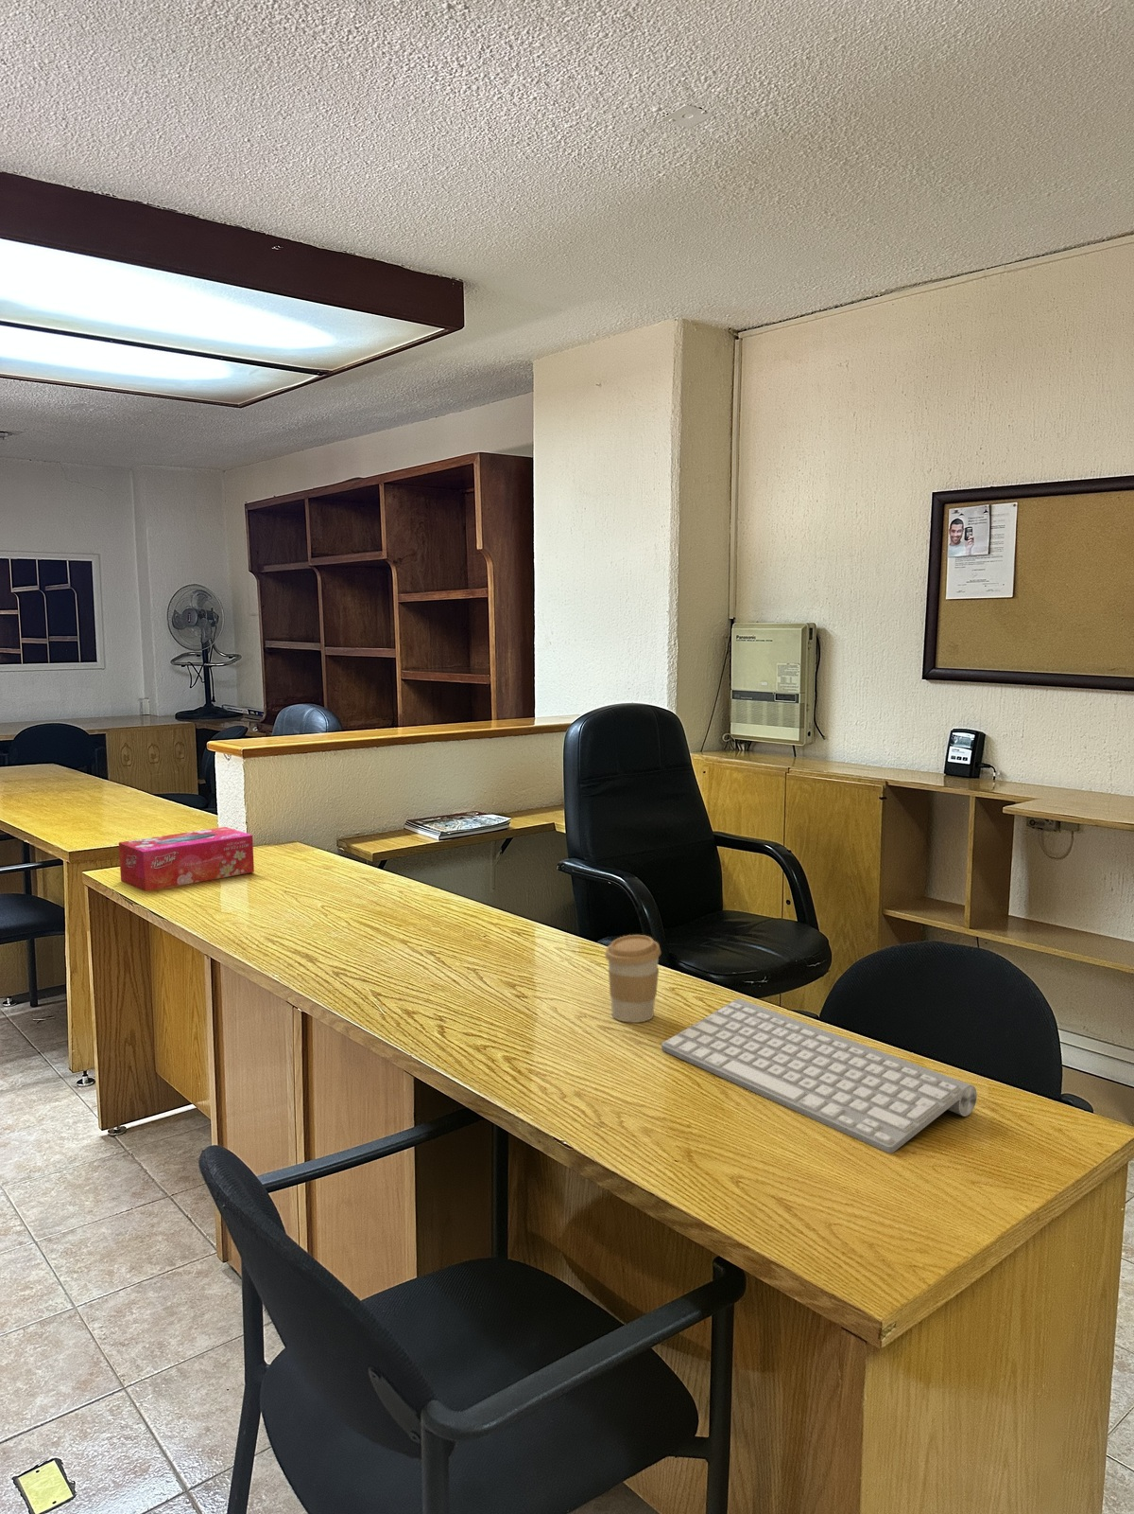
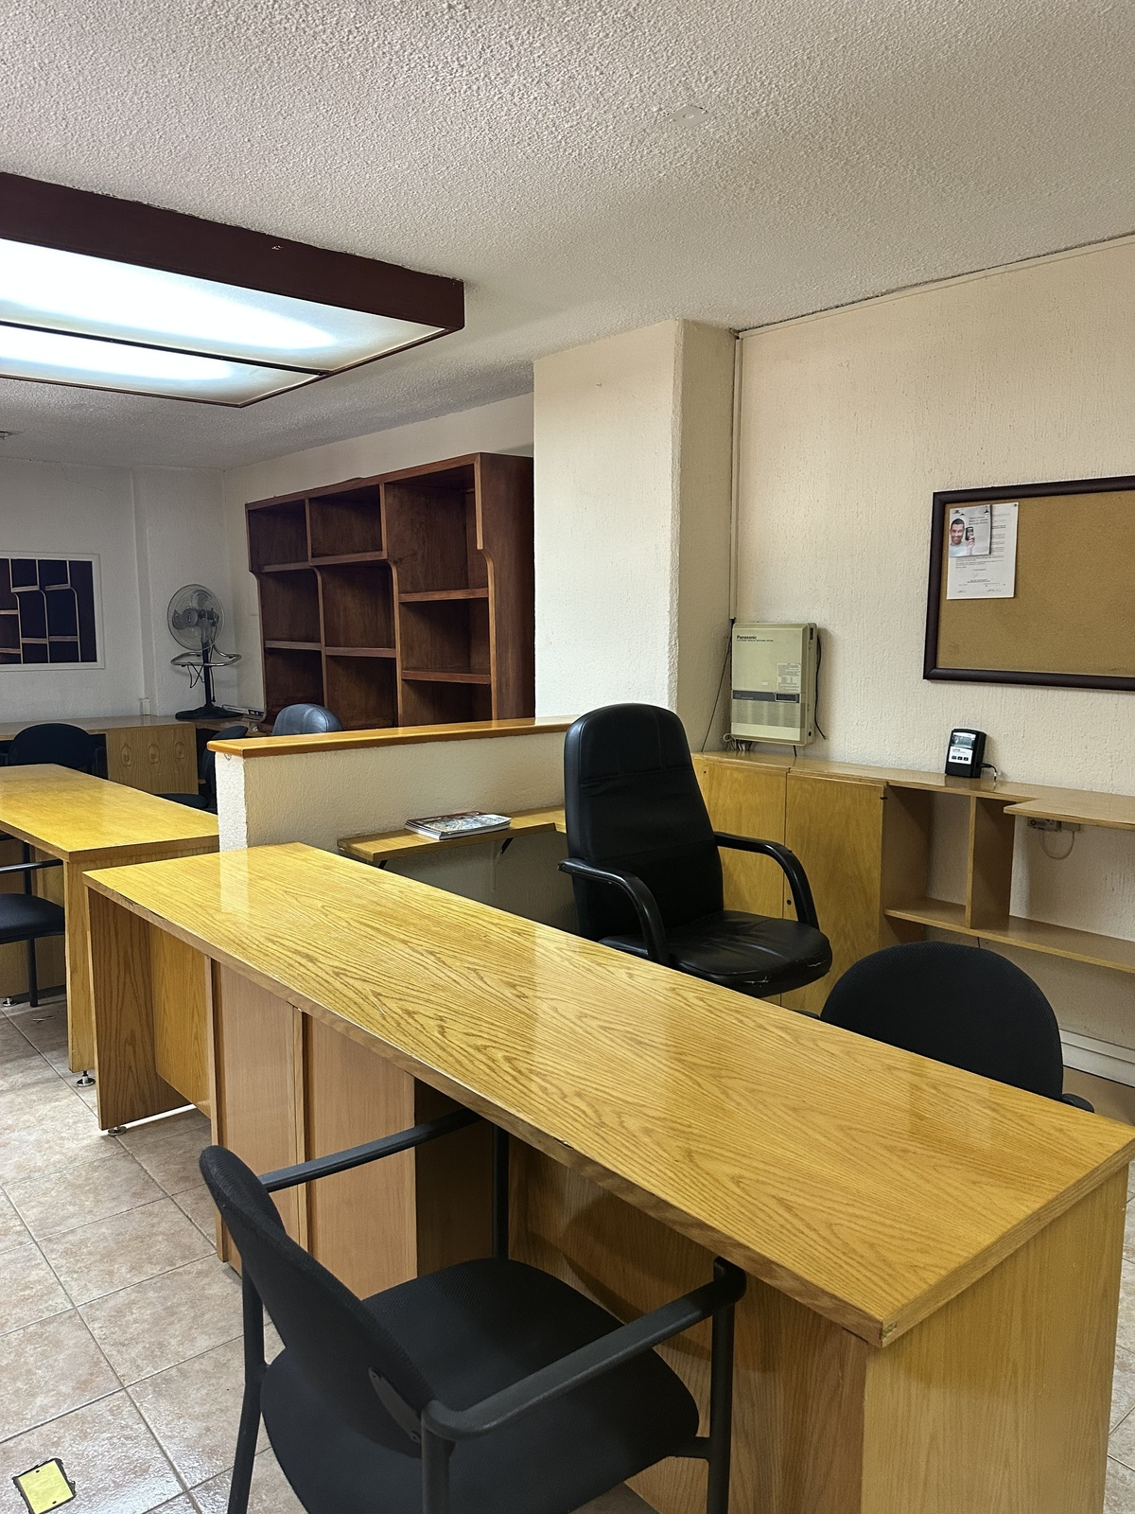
- computer keyboard [661,998,978,1154]
- tissue box [118,826,255,893]
- coffee cup [604,933,661,1024]
